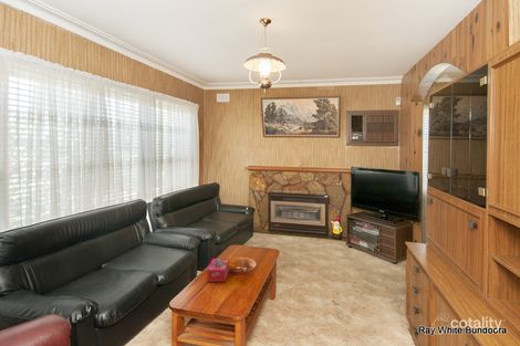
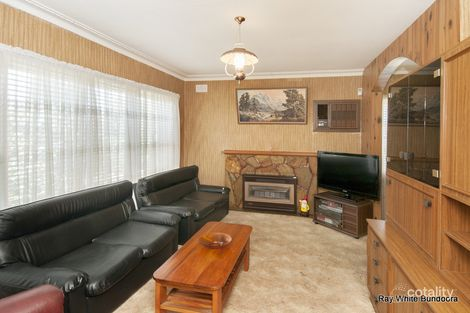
- tissue box [206,258,230,283]
